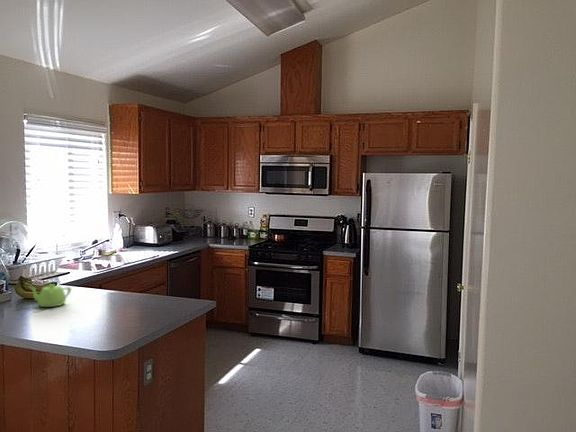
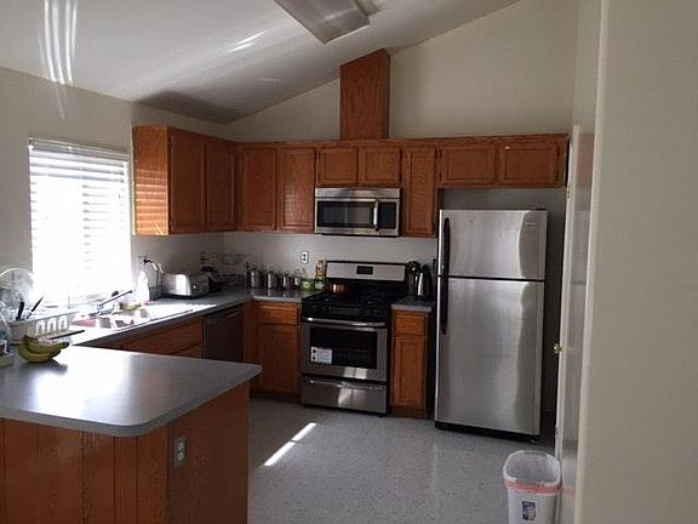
- teapot [29,283,72,308]
